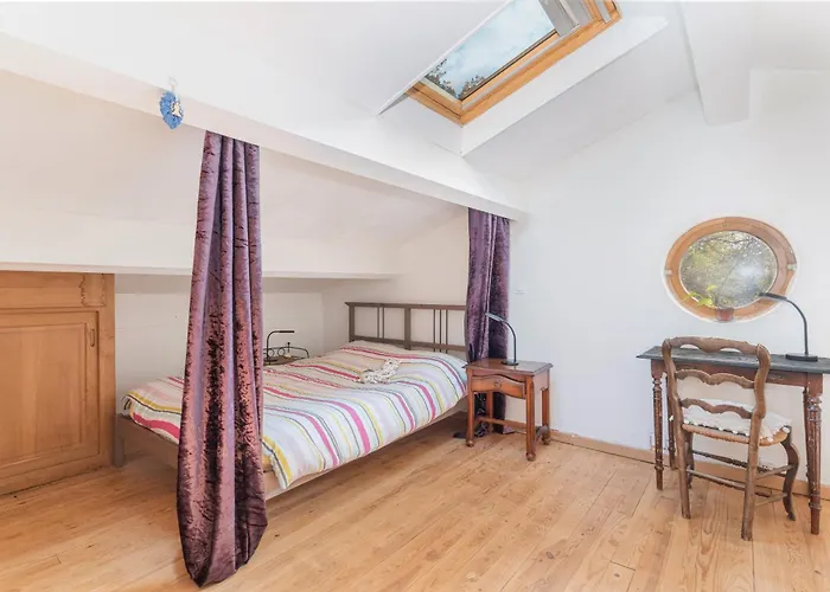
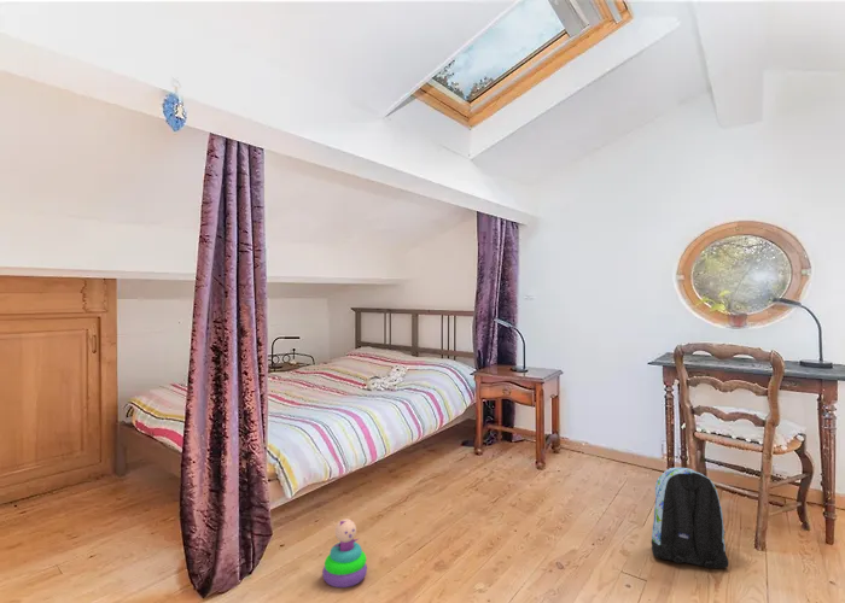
+ backpack [651,467,730,569]
+ stacking toy [321,517,368,589]
